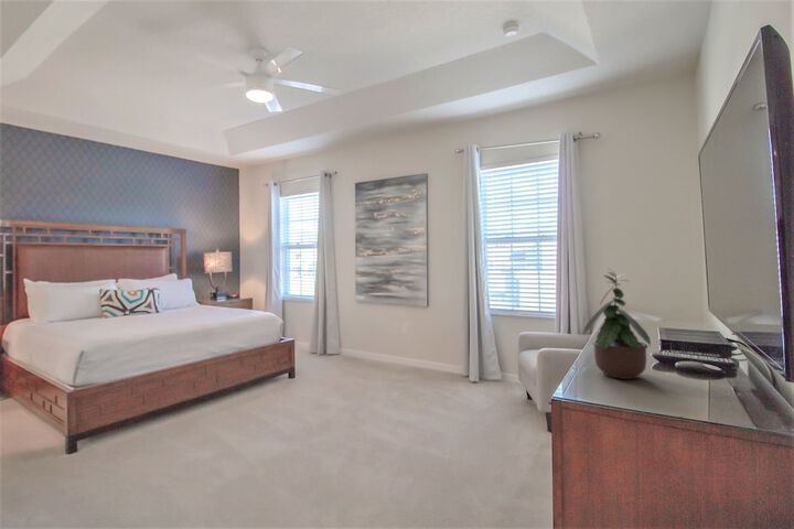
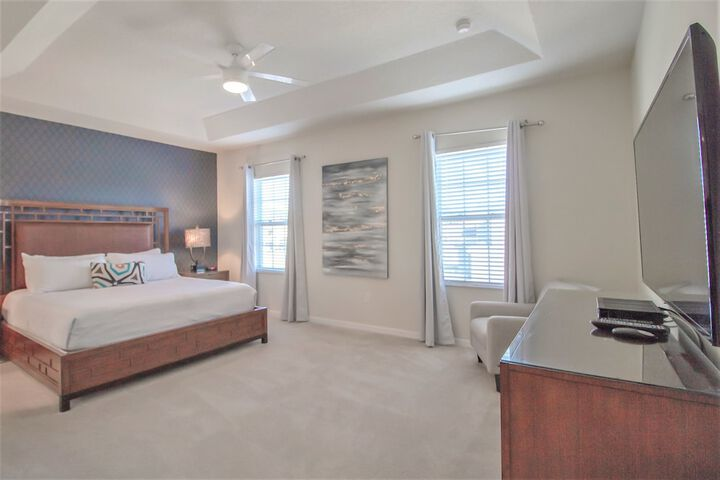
- potted plant [582,267,653,380]
